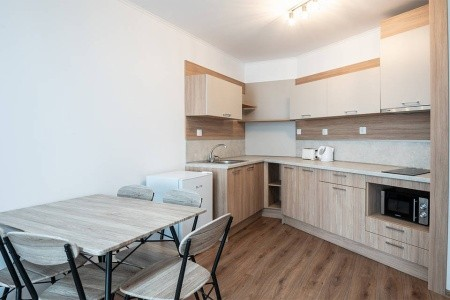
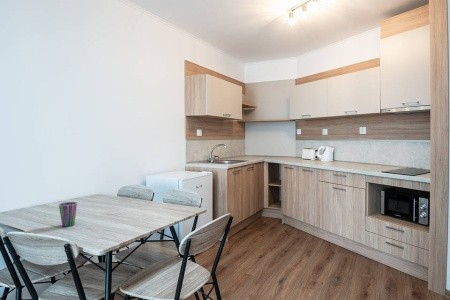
+ cup [58,201,78,227]
